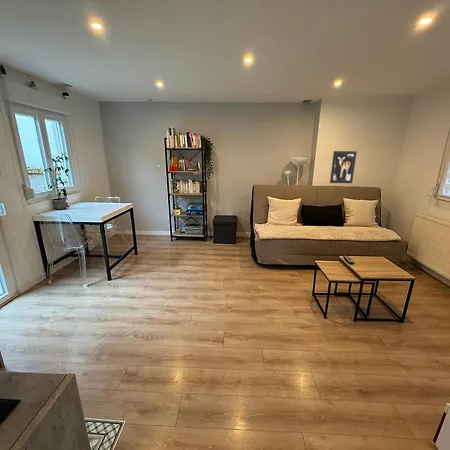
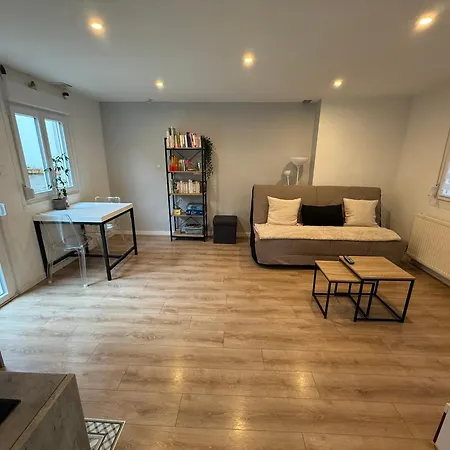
- wall art [329,150,358,184]
